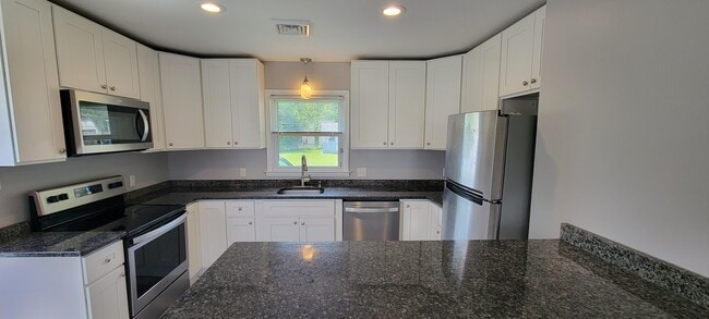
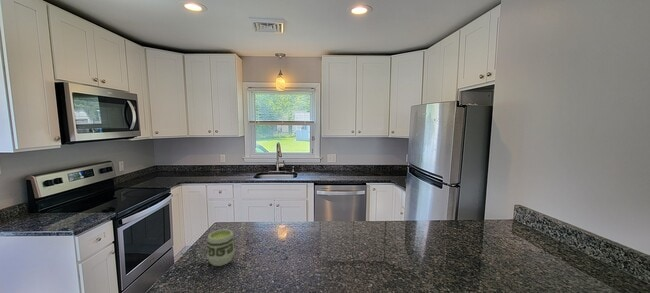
+ cup [205,228,236,267]
